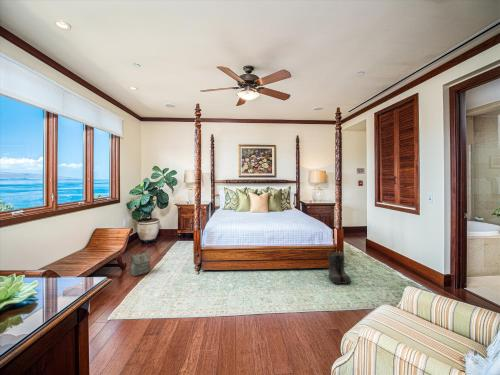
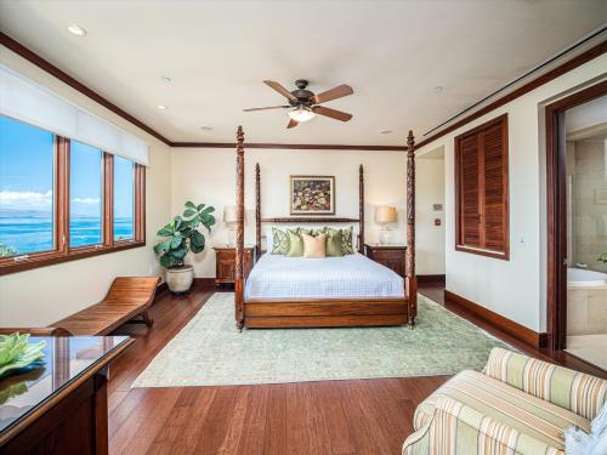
- boots [326,251,352,285]
- bag [129,252,151,277]
